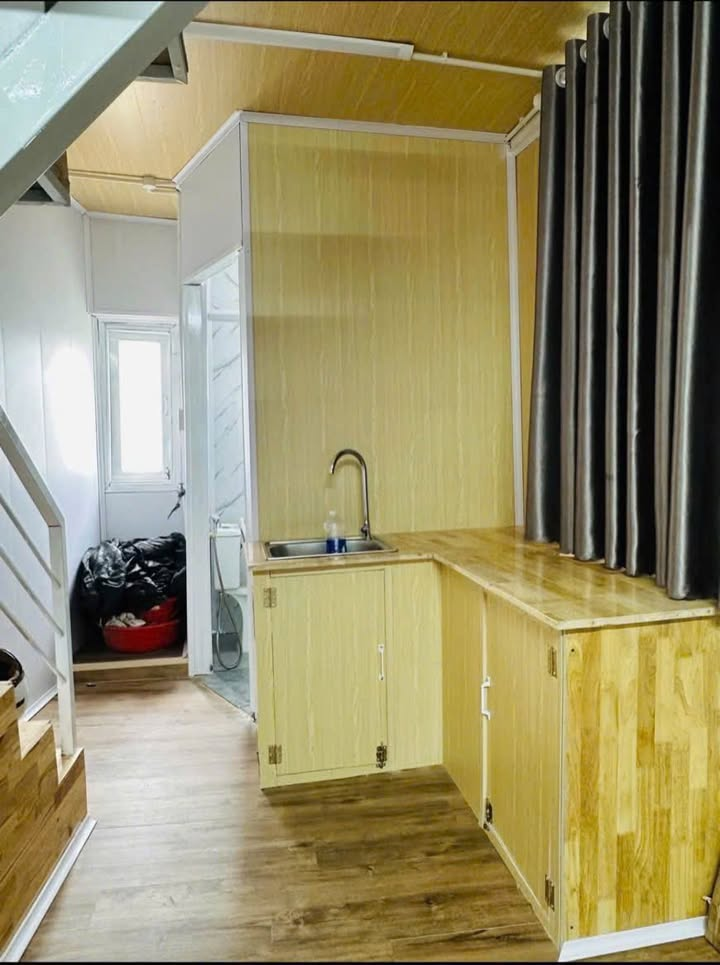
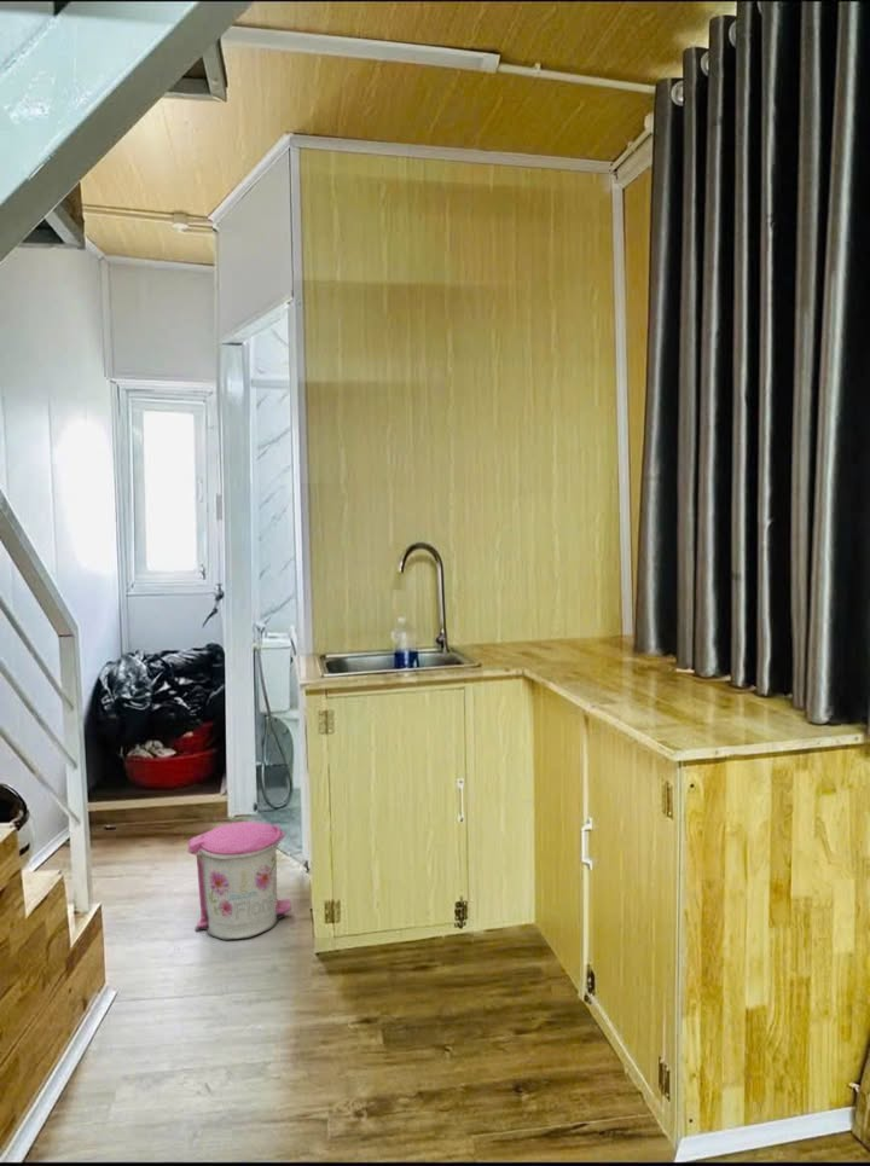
+ trash can [187,820,292,940]
